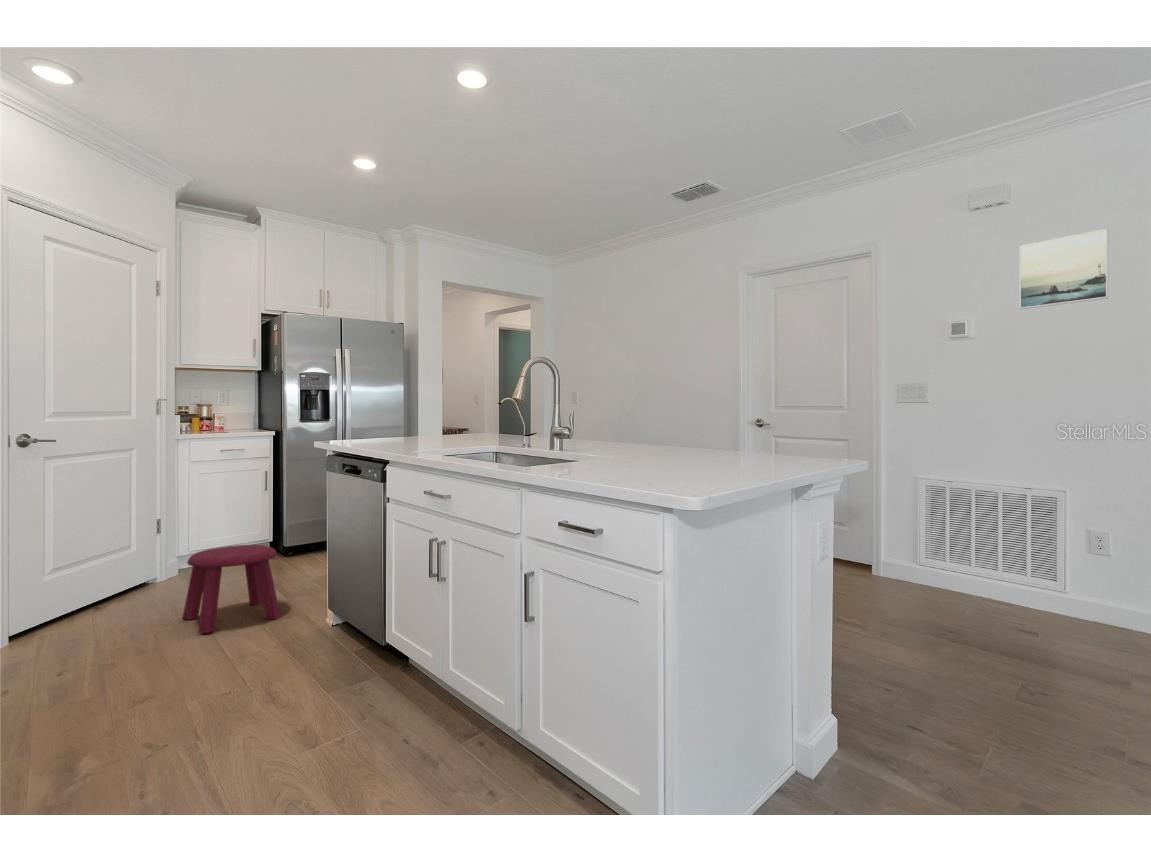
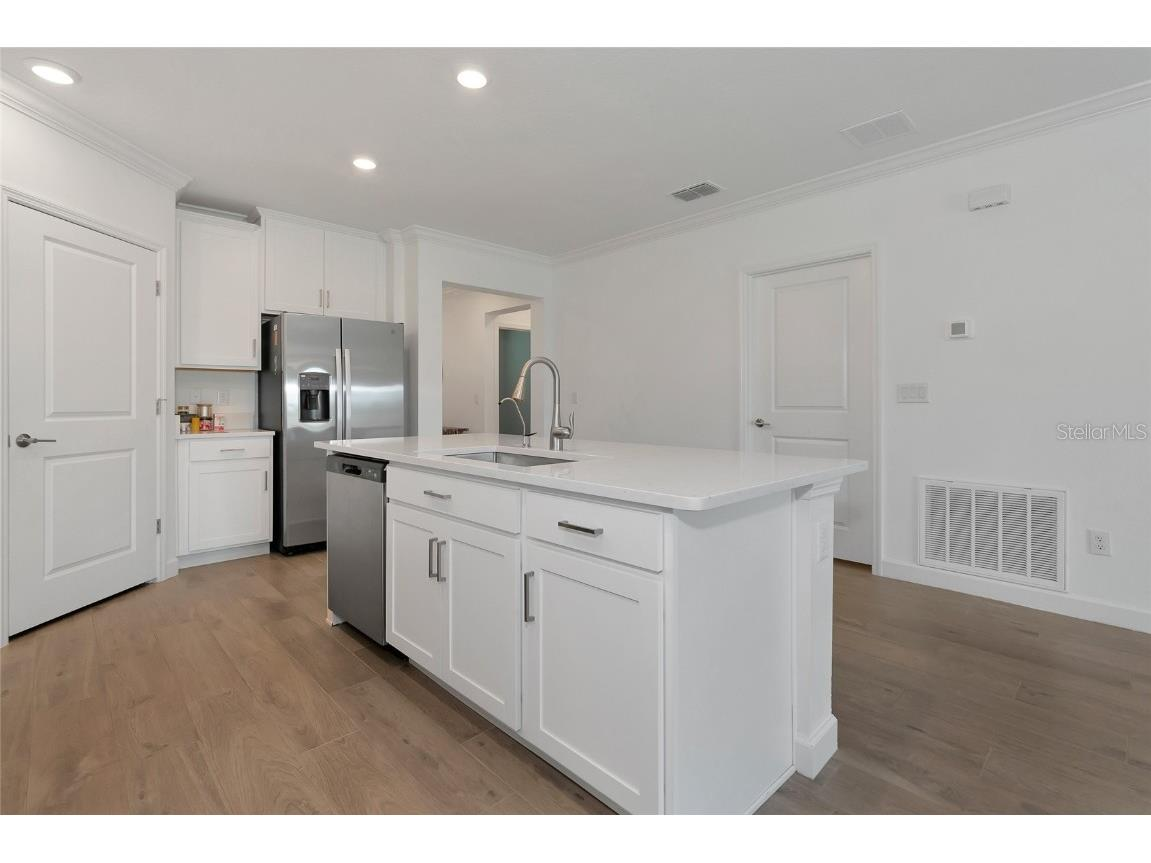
- stool [181,544,282,634]
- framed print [1019,228,1109,310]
